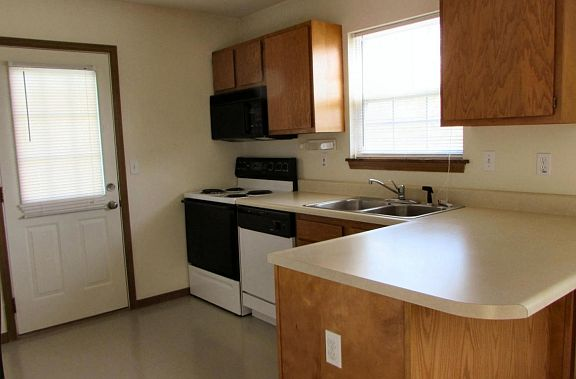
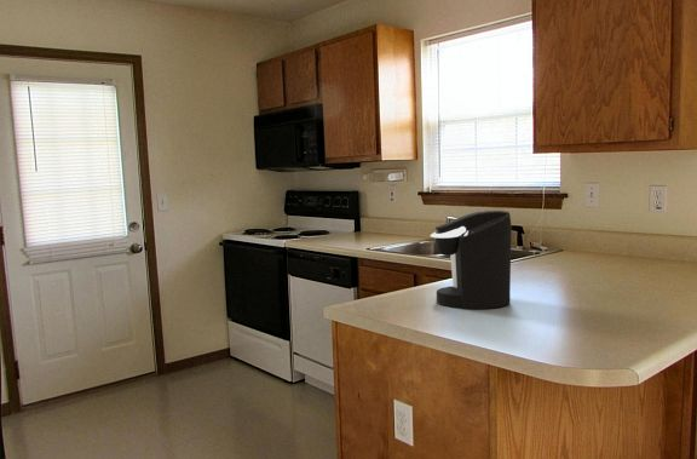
+ coffee maker [430,210,513,310]
